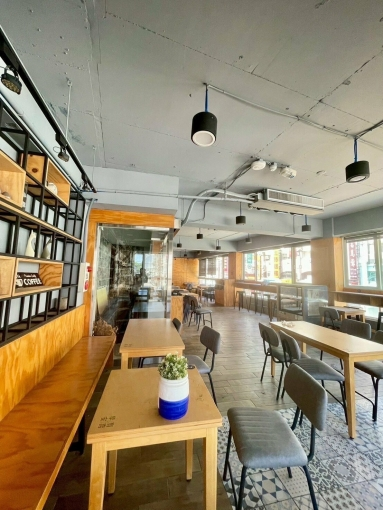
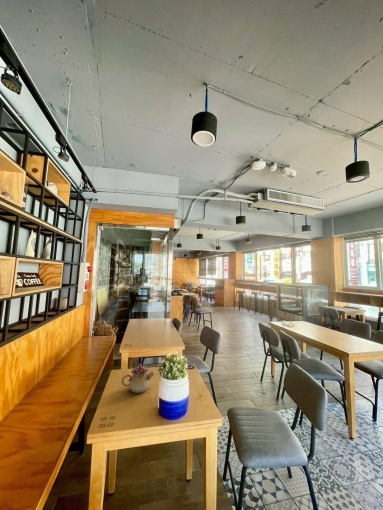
+ teapot [120,363,155,394]
